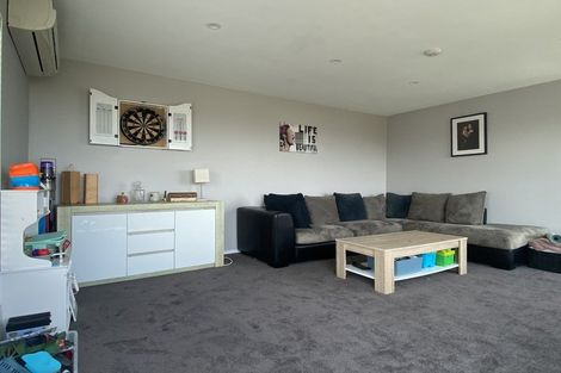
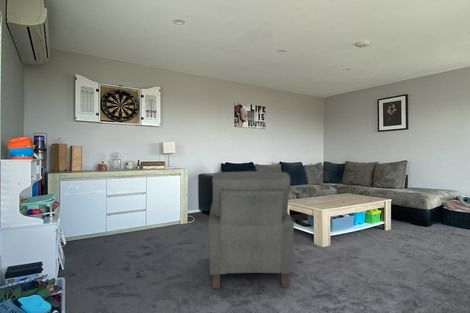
+ chair [208,170,295,290]
